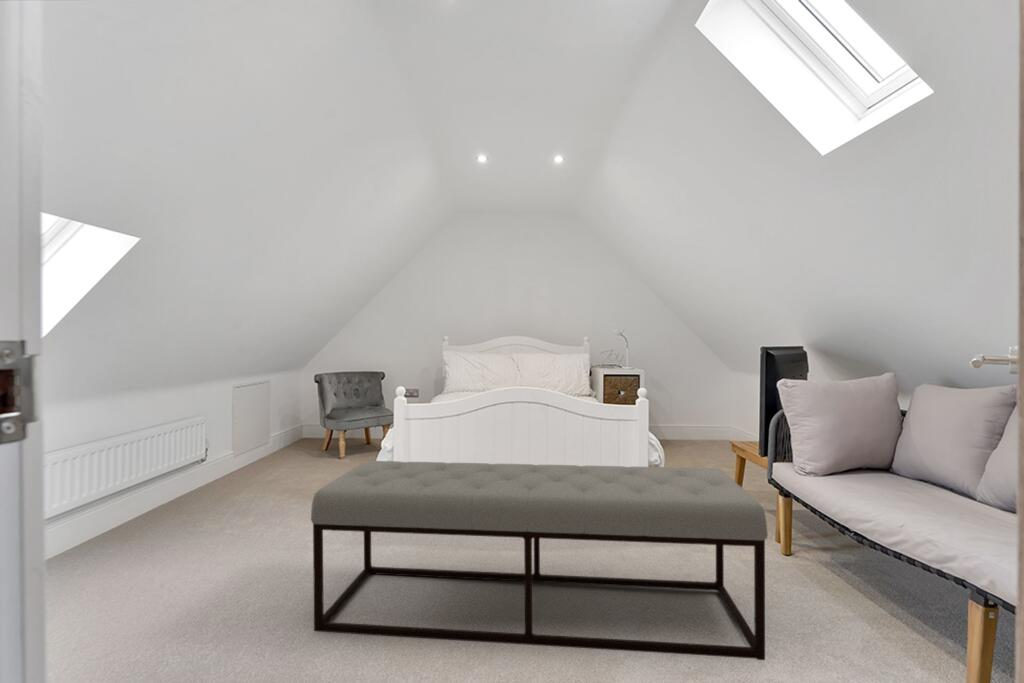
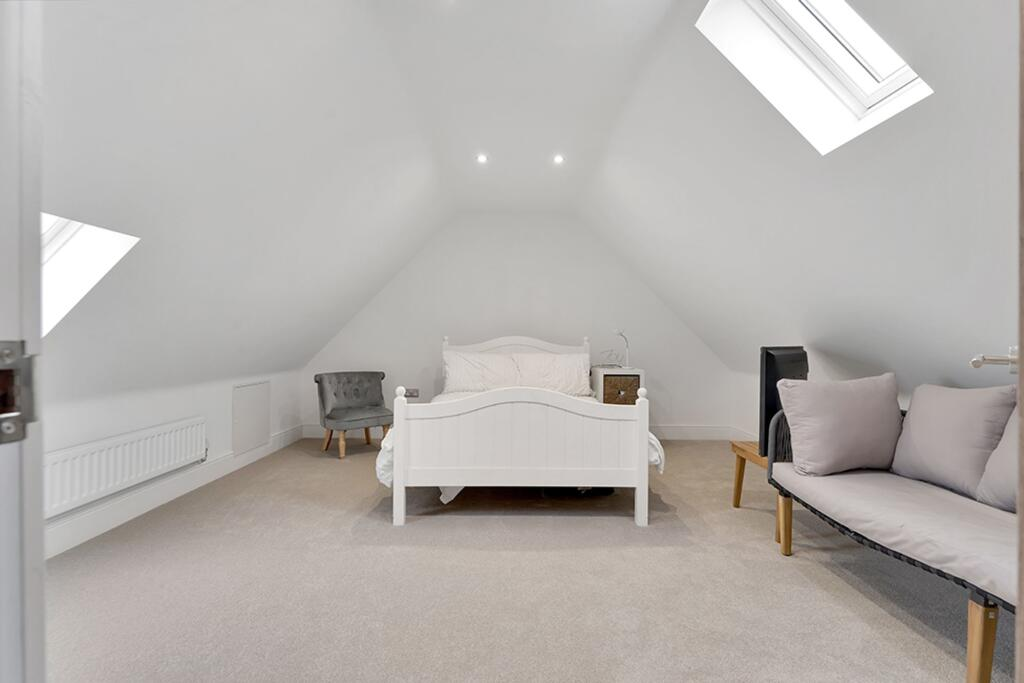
- bench [310,460,769,661]
